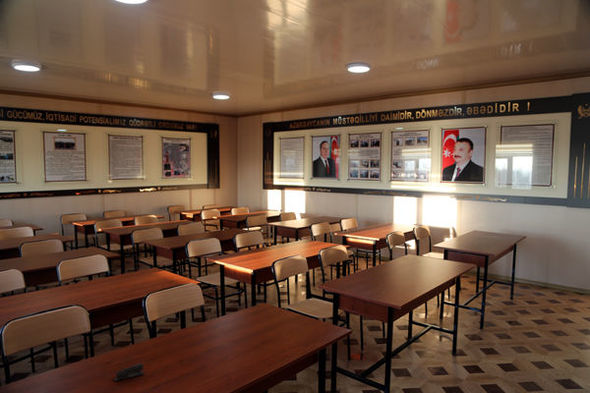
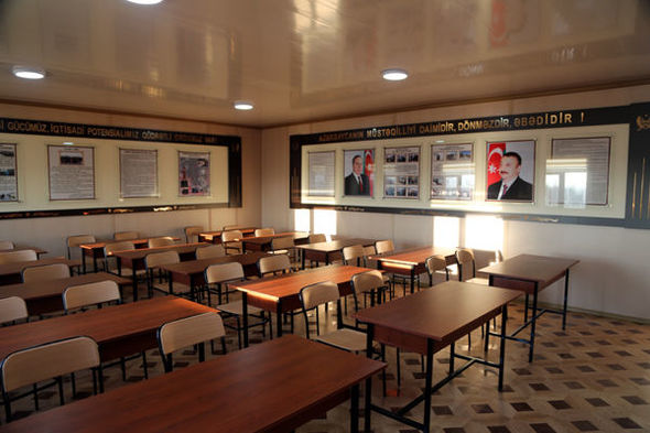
- stapler [113,362,145,382]
